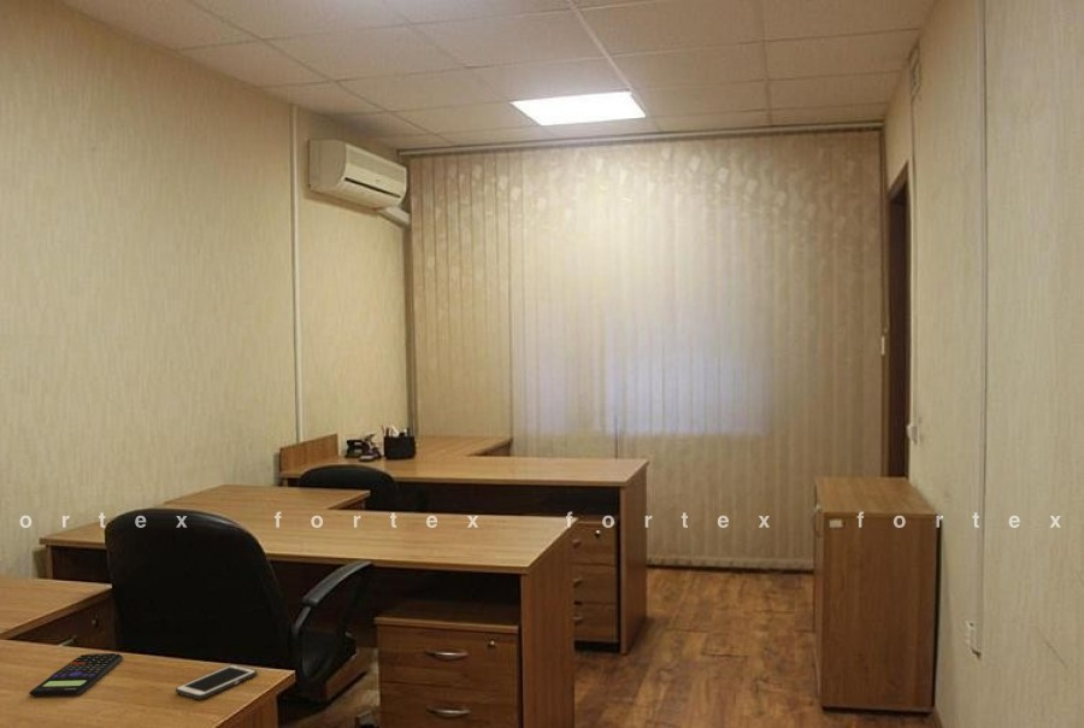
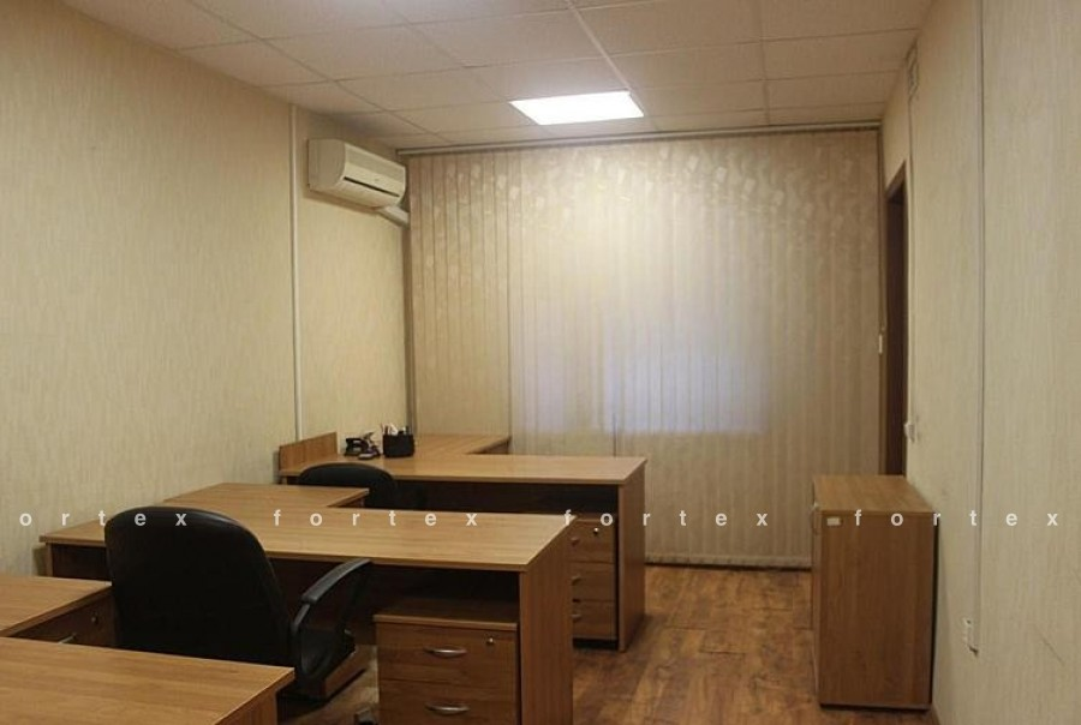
- calculator [28,652,124,697]
- cell phone [175,663,258,700]
